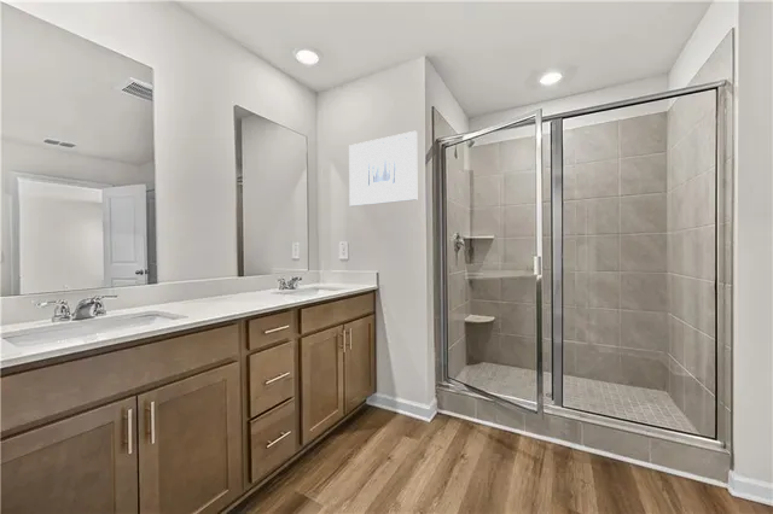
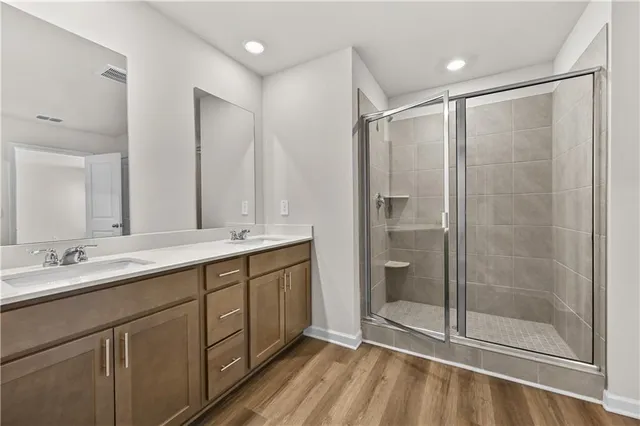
- wall art [348,130,418,208]
